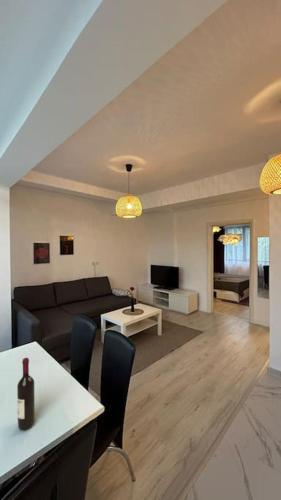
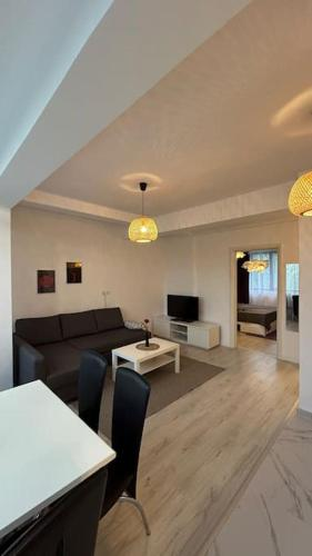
- wine bottle [16,357,36,432]
